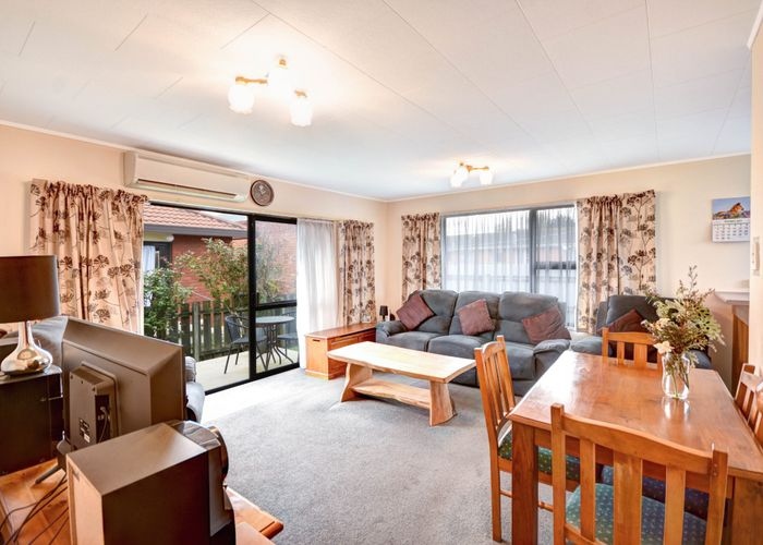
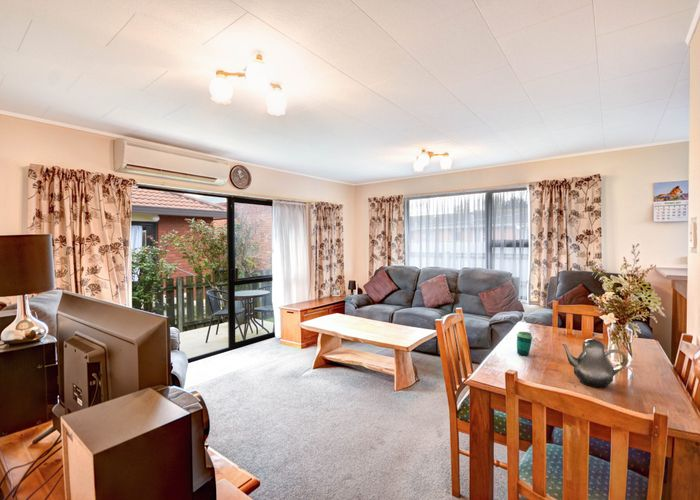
+ teapot [561,332,630,389]
+ cup [516,331,534,357]
